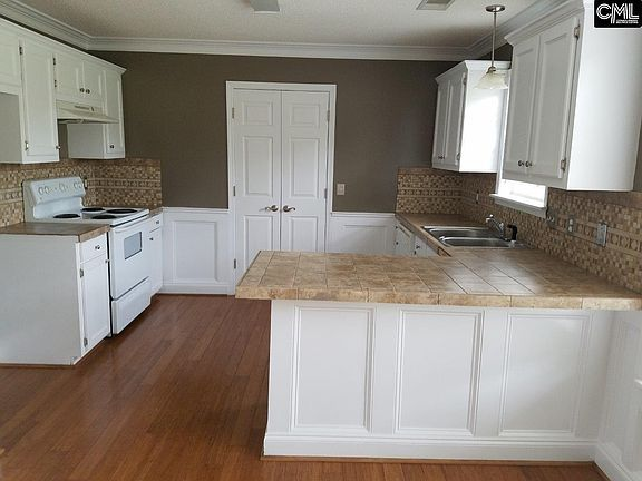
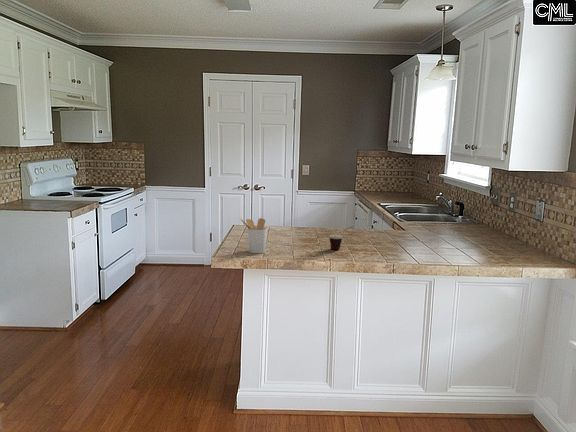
+ cup [328,226,353,251]
+ utensil holder [239,217,268,254]
